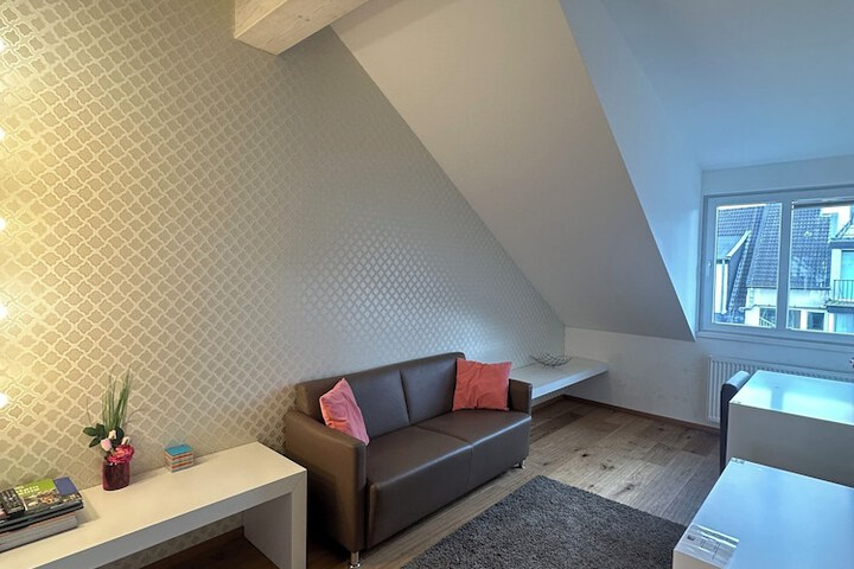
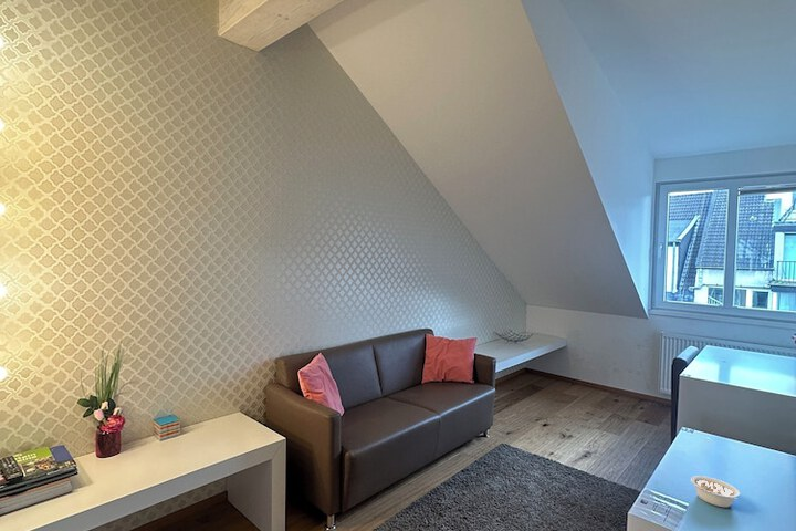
+ legume [690,475,741,509]
